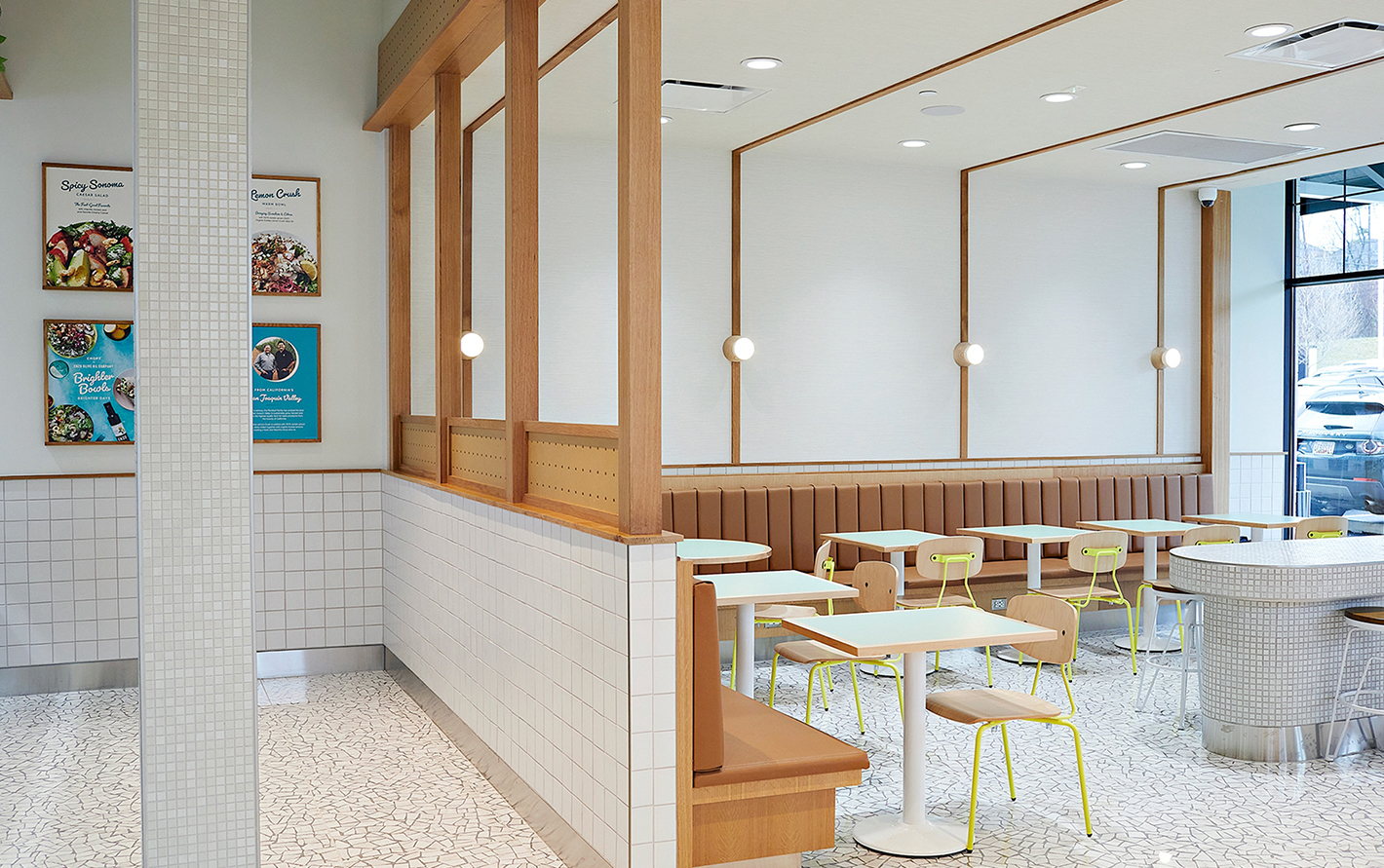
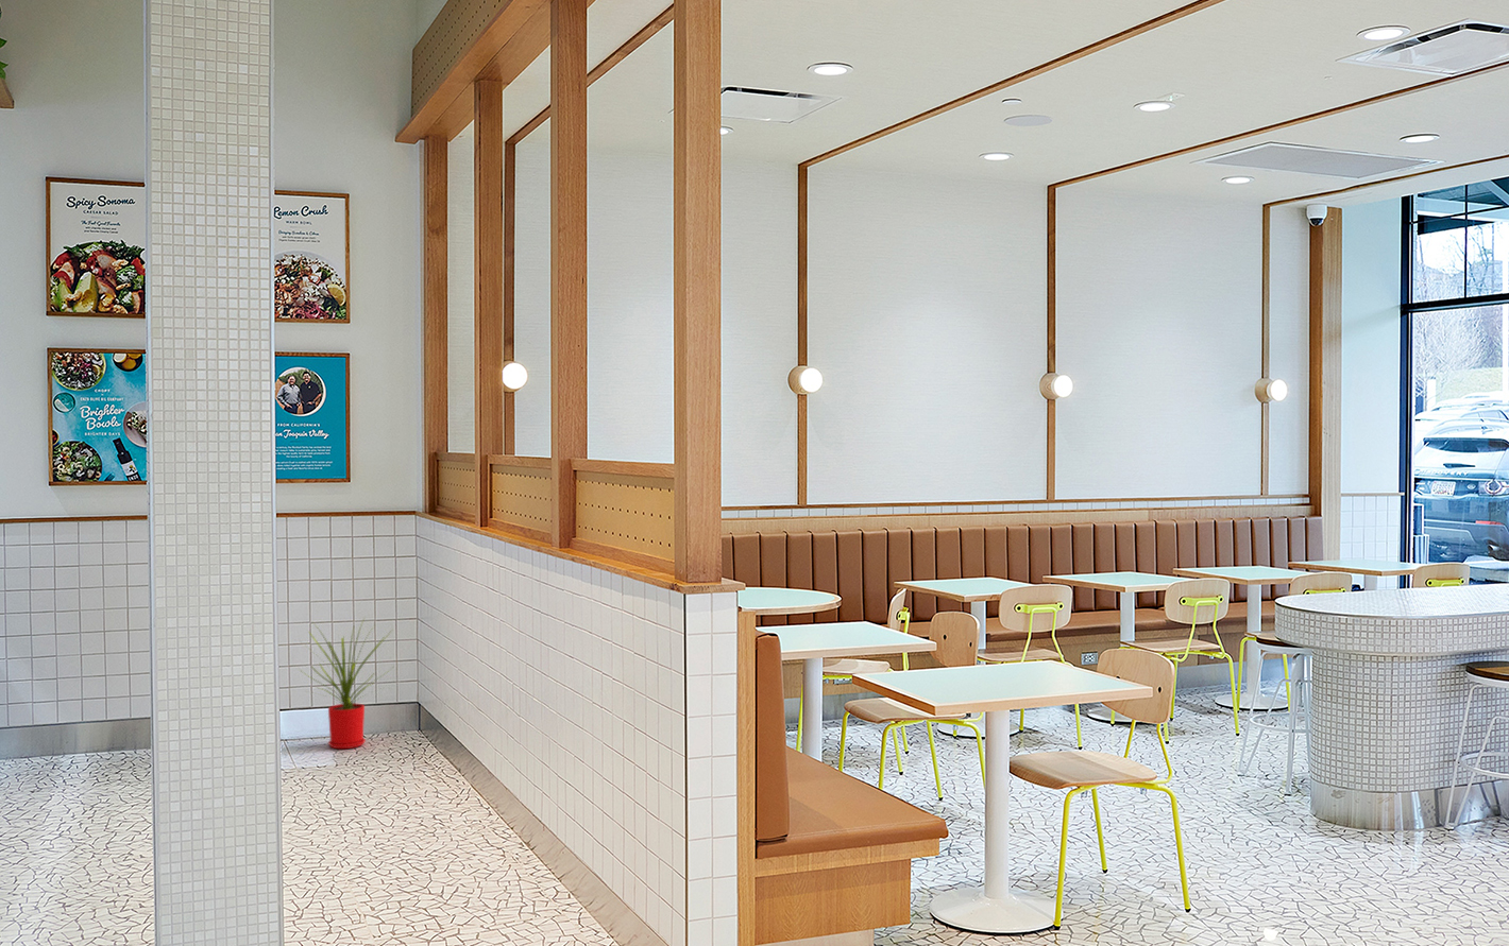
+ house plant [298,616,394,750]
